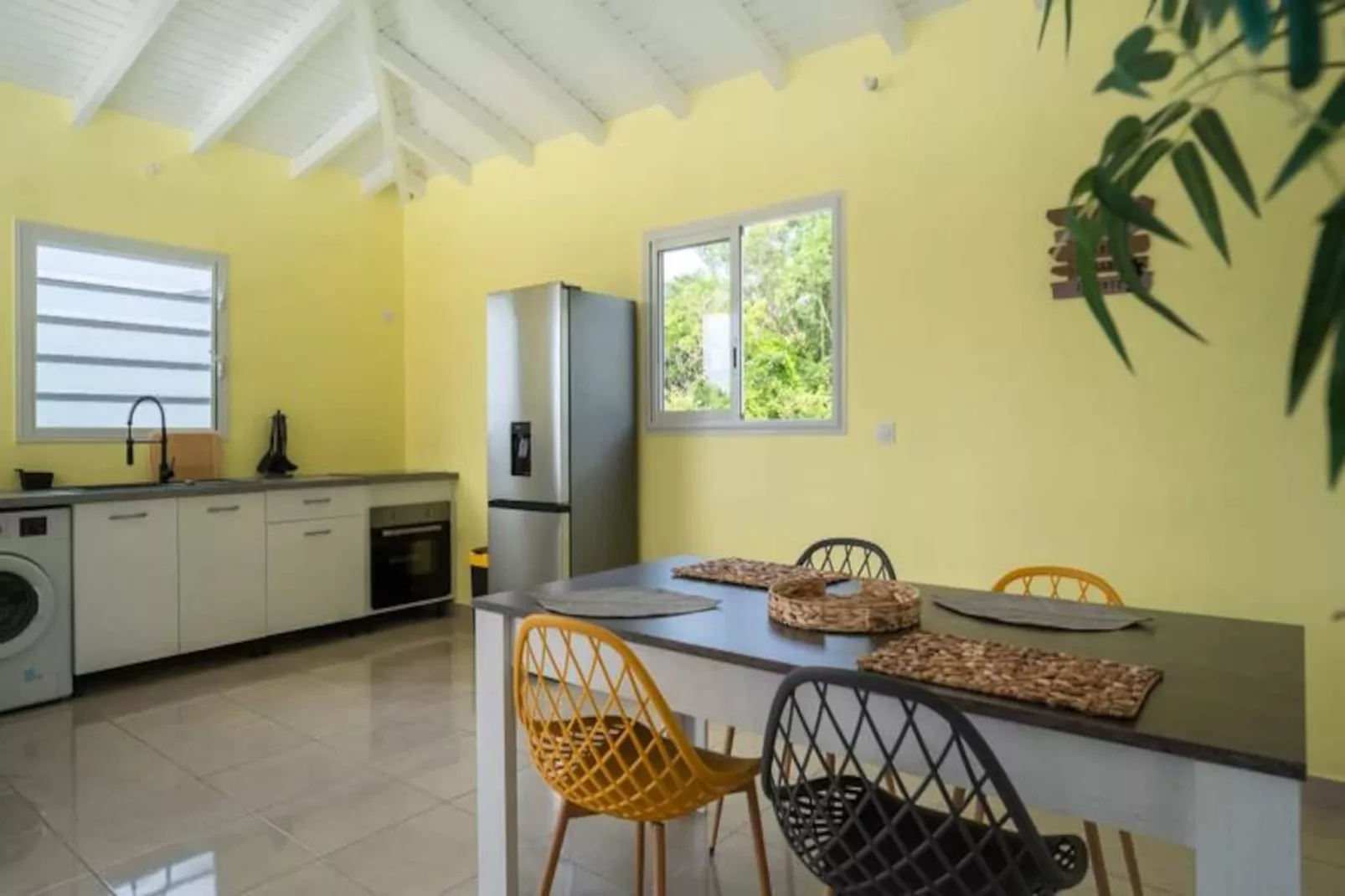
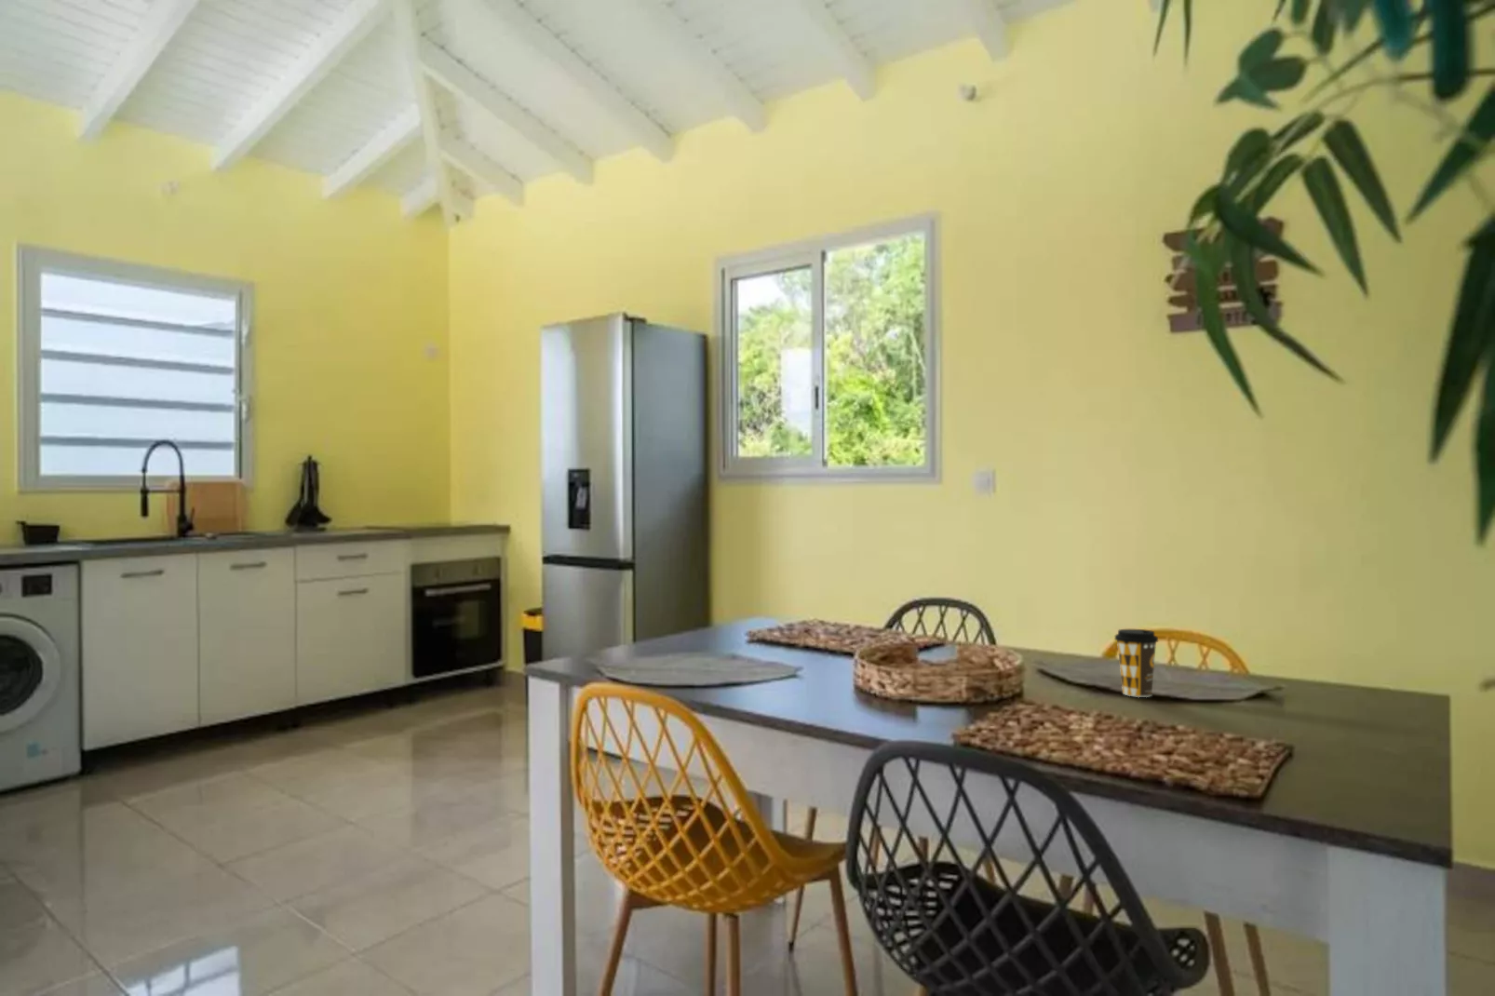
+ coffee cup [1114,628,1160,698]
